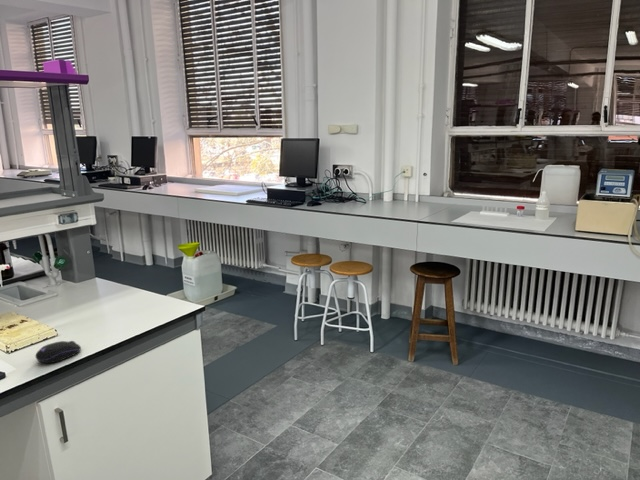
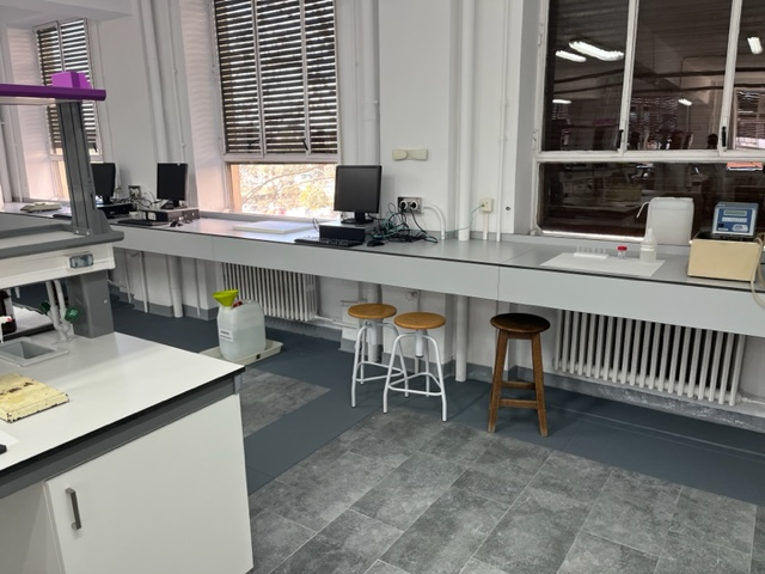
- computer mouse [34,340,82,364]
